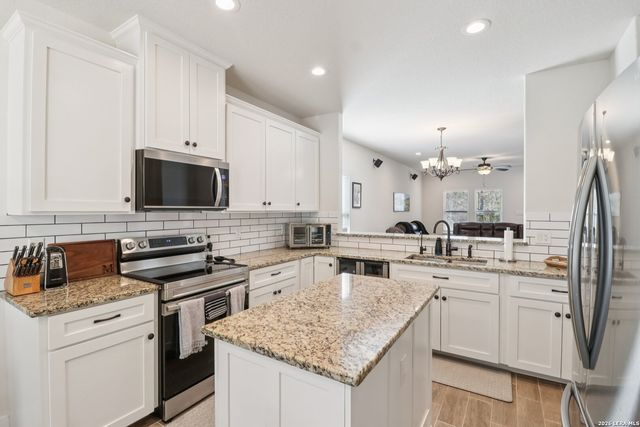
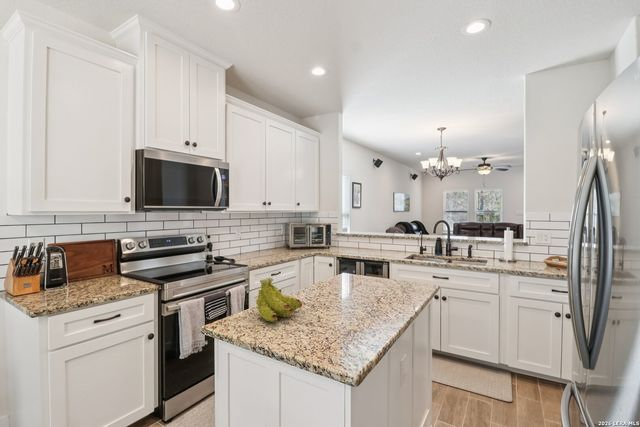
+ fruit [255,277,303,323]
